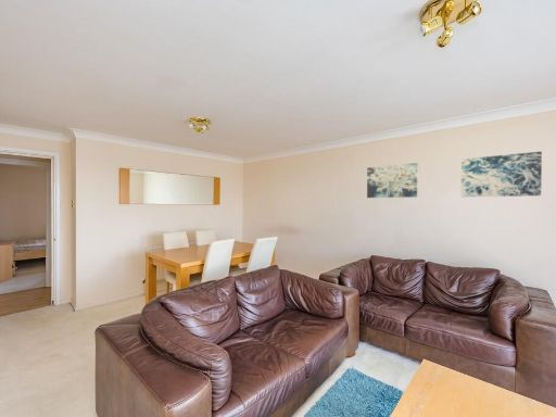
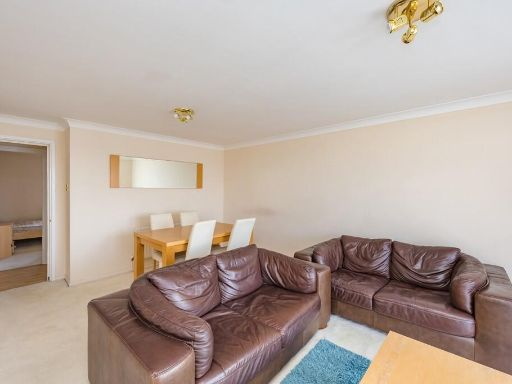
- wall art [366,162,418,199]
- wall art [460,151,543,198]
